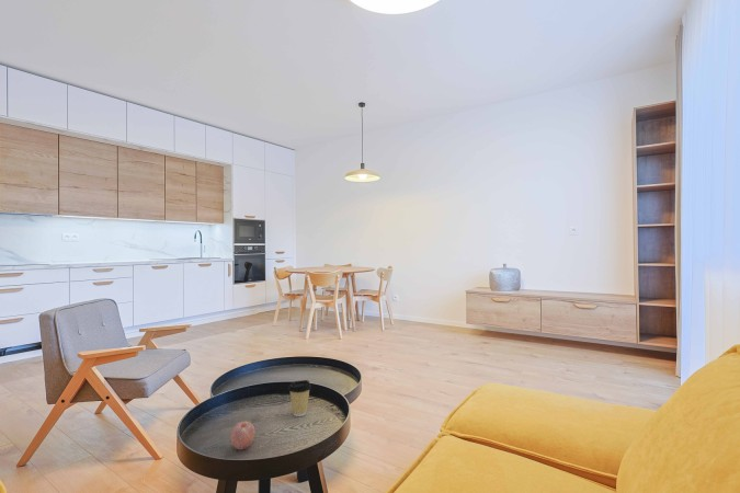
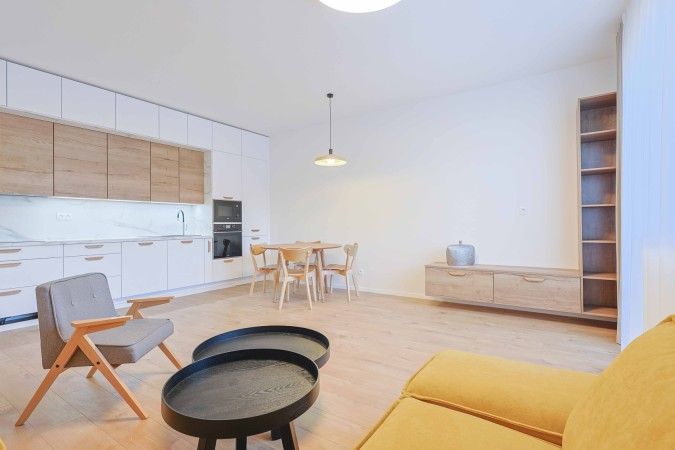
- coffee cup [287,379,312,417]
- fruit [229,420,255,450]
